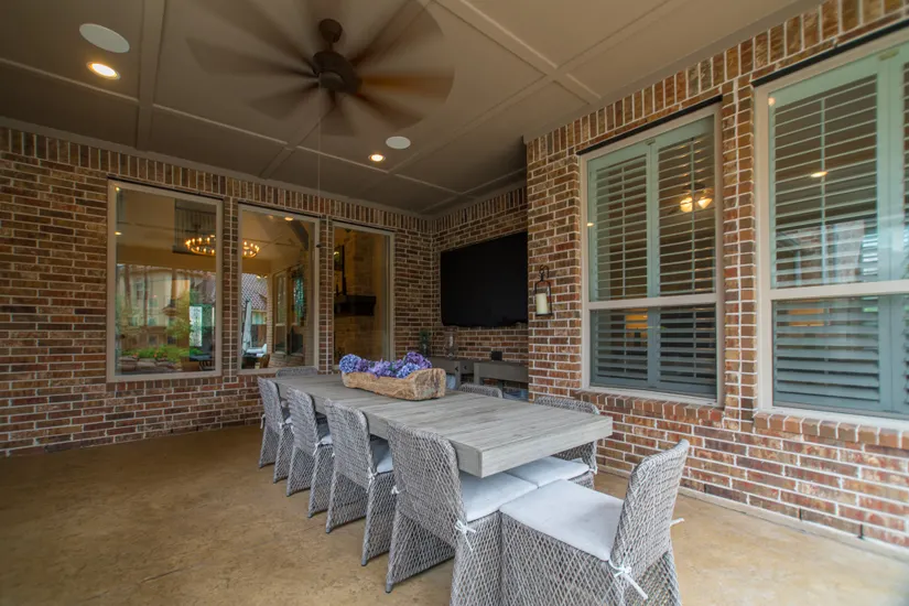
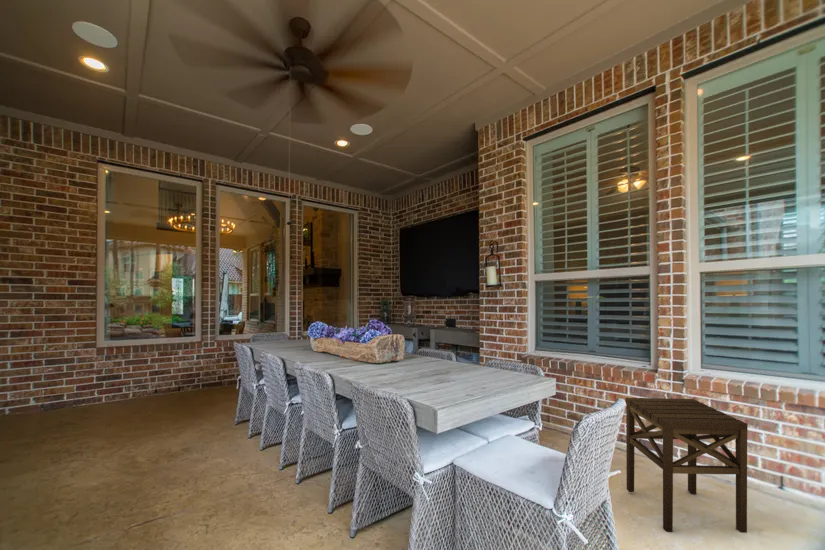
+ side table [624,397,749,534]
